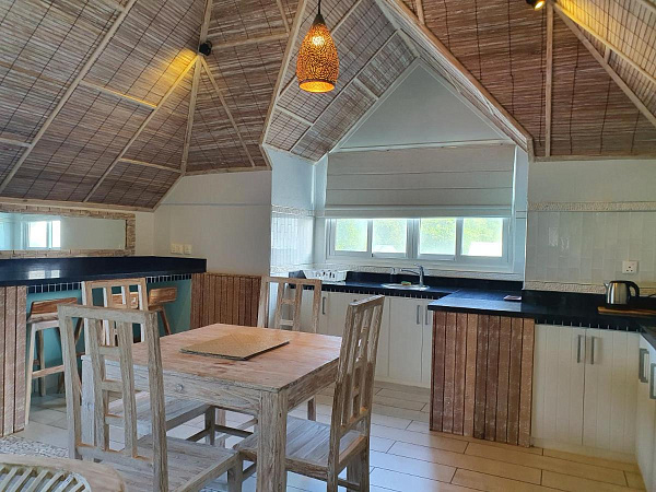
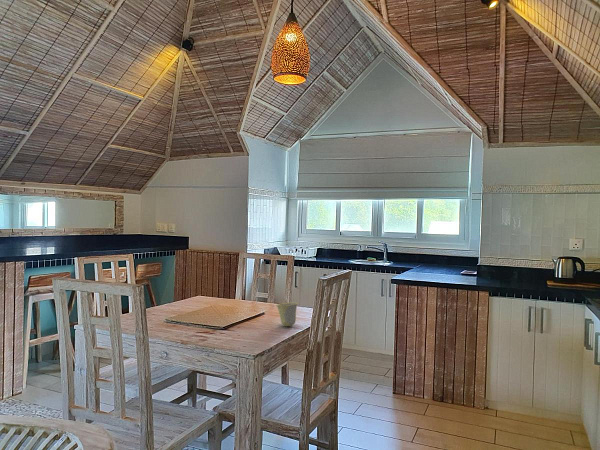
+ cup [275,301,299,327]
